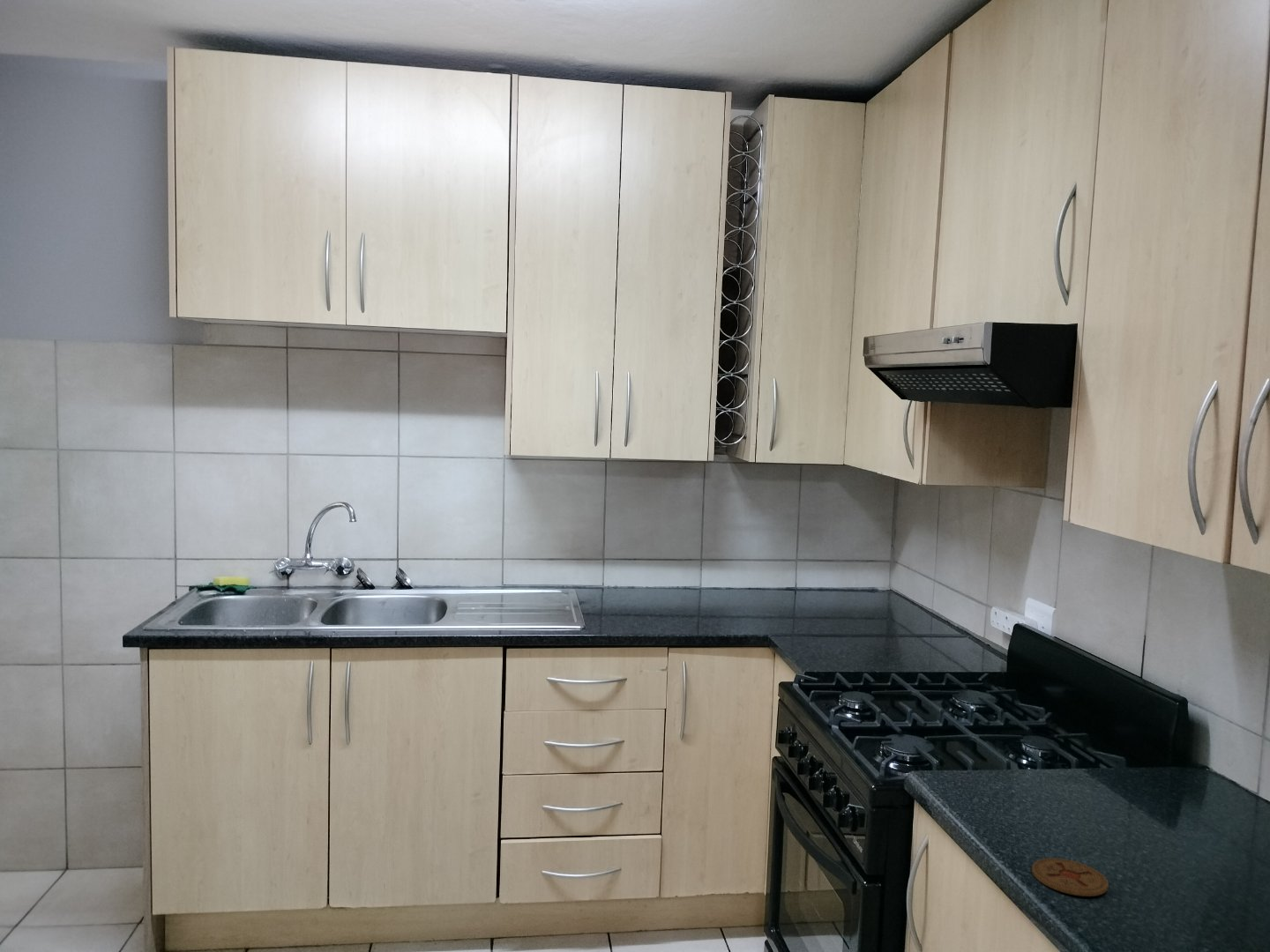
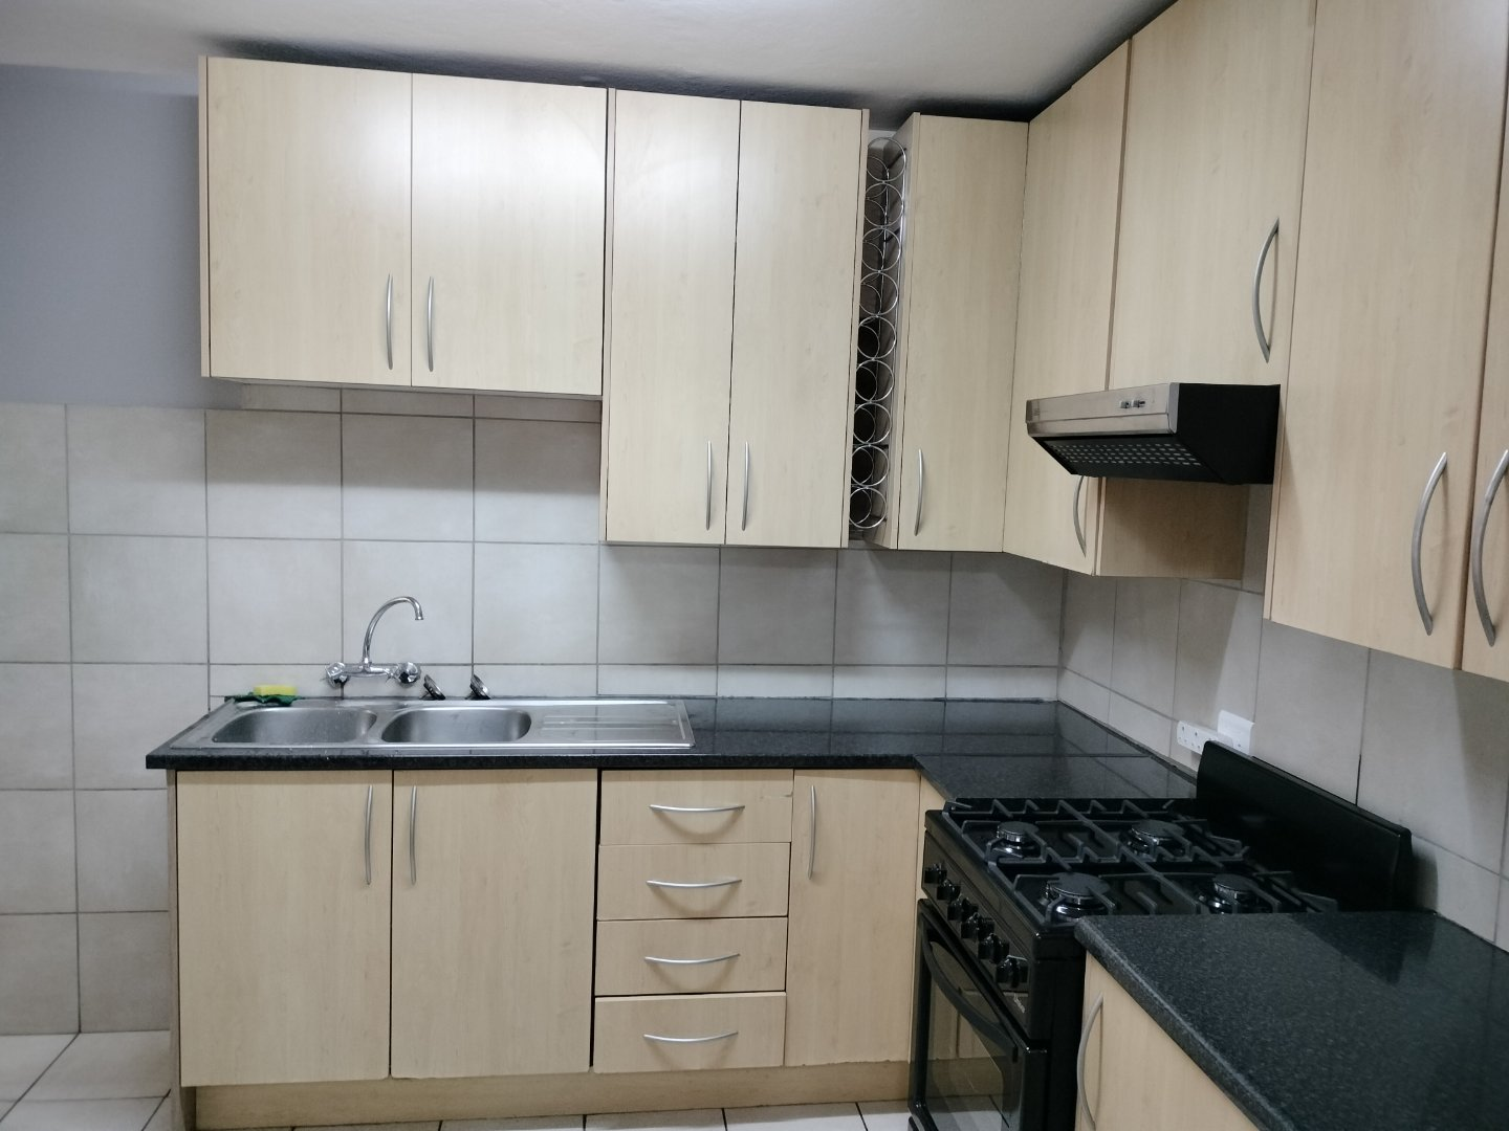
- coaster [1031,858,1109,897]
